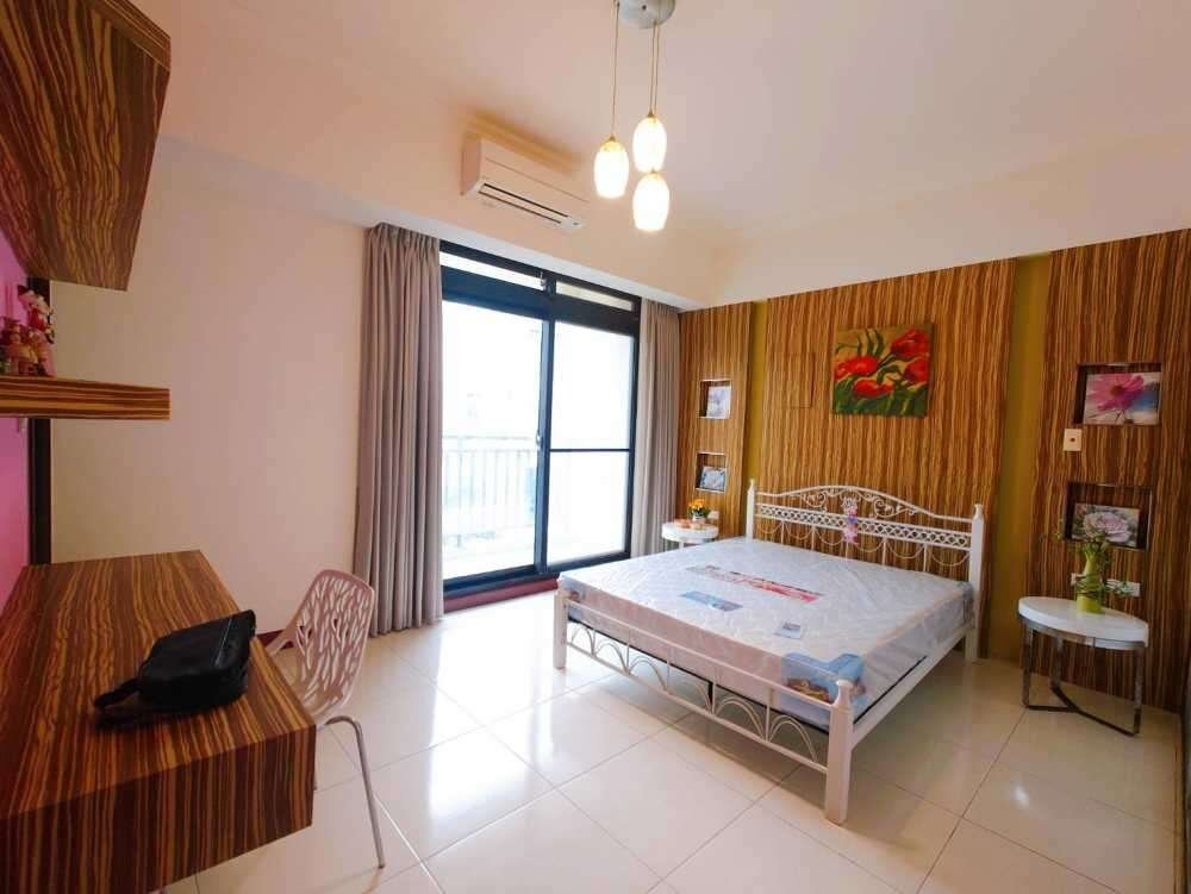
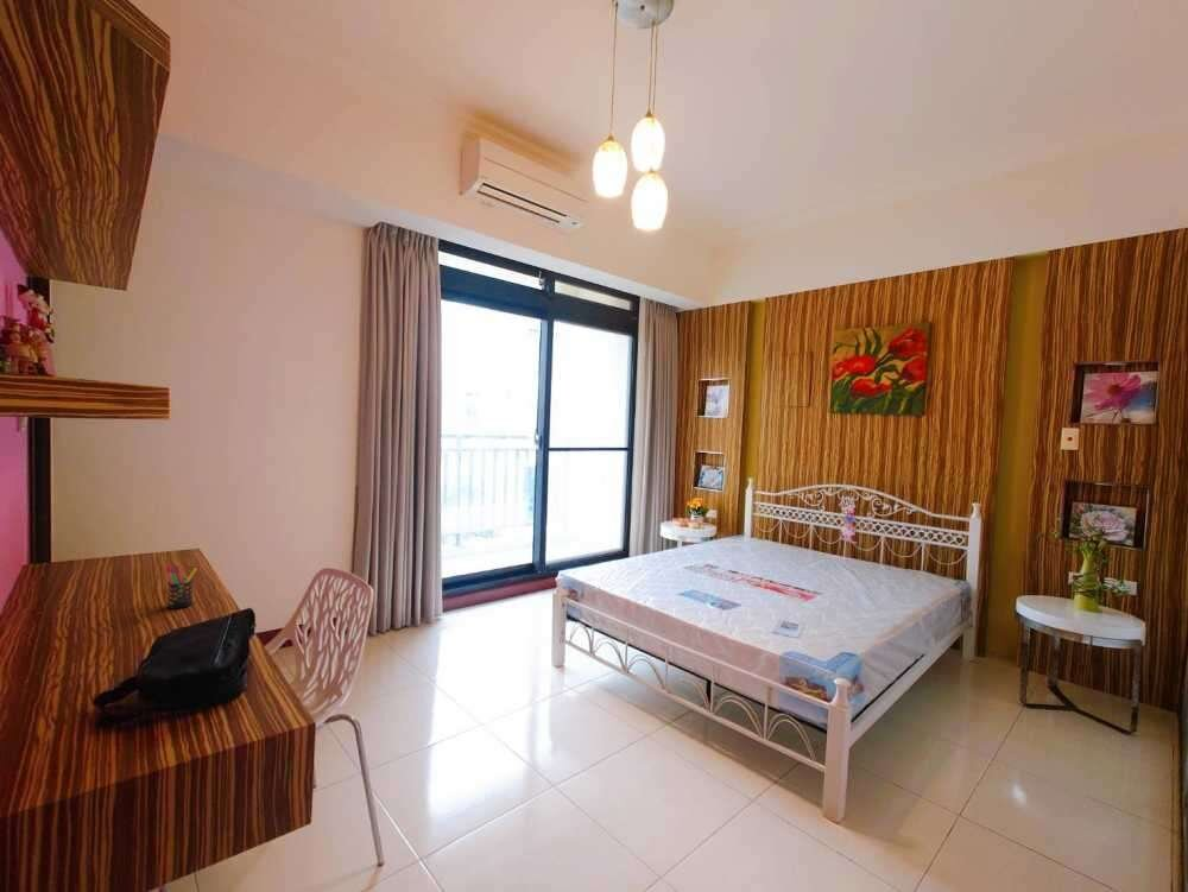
+ pen holder [165,563,198,611]
